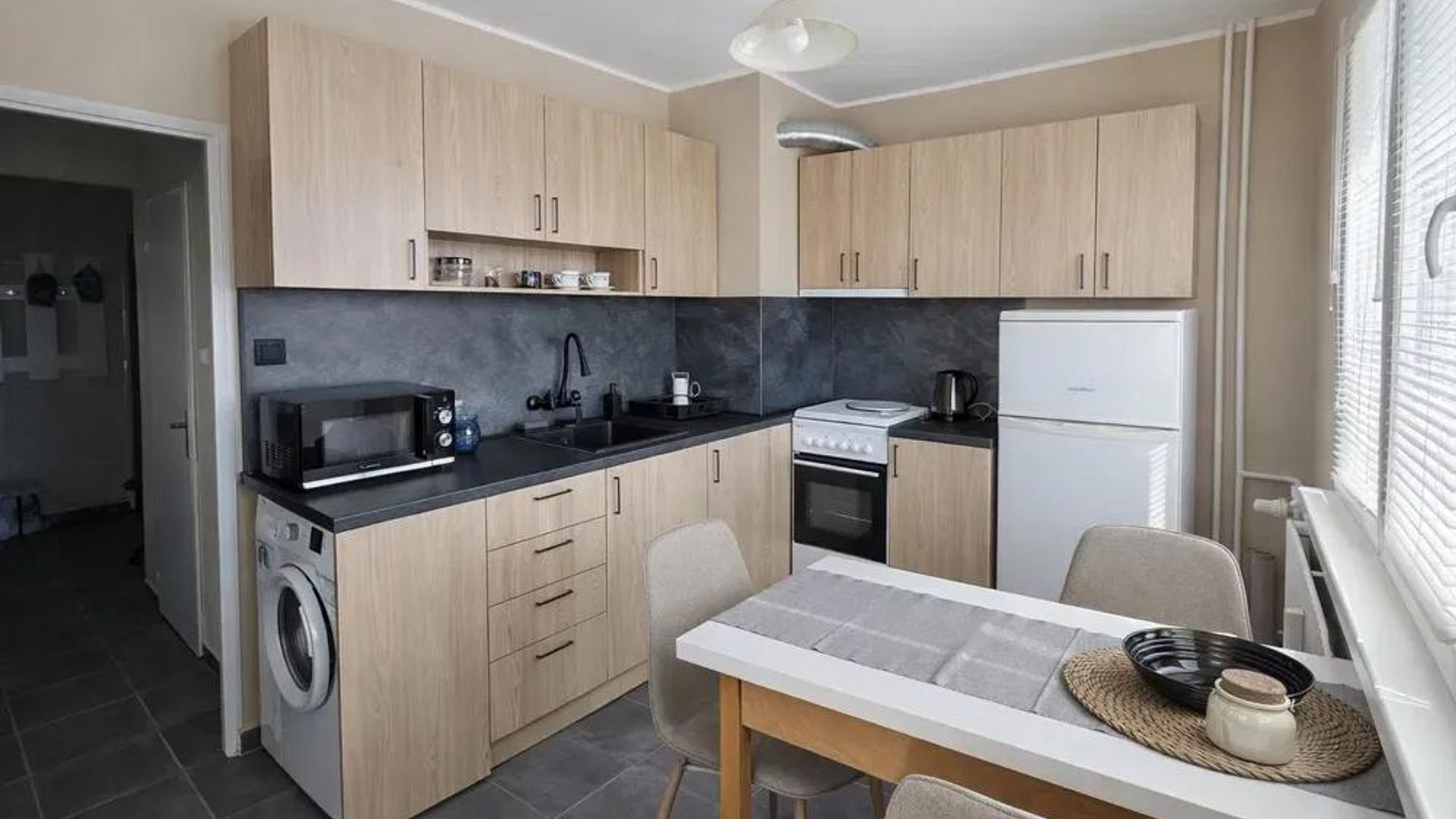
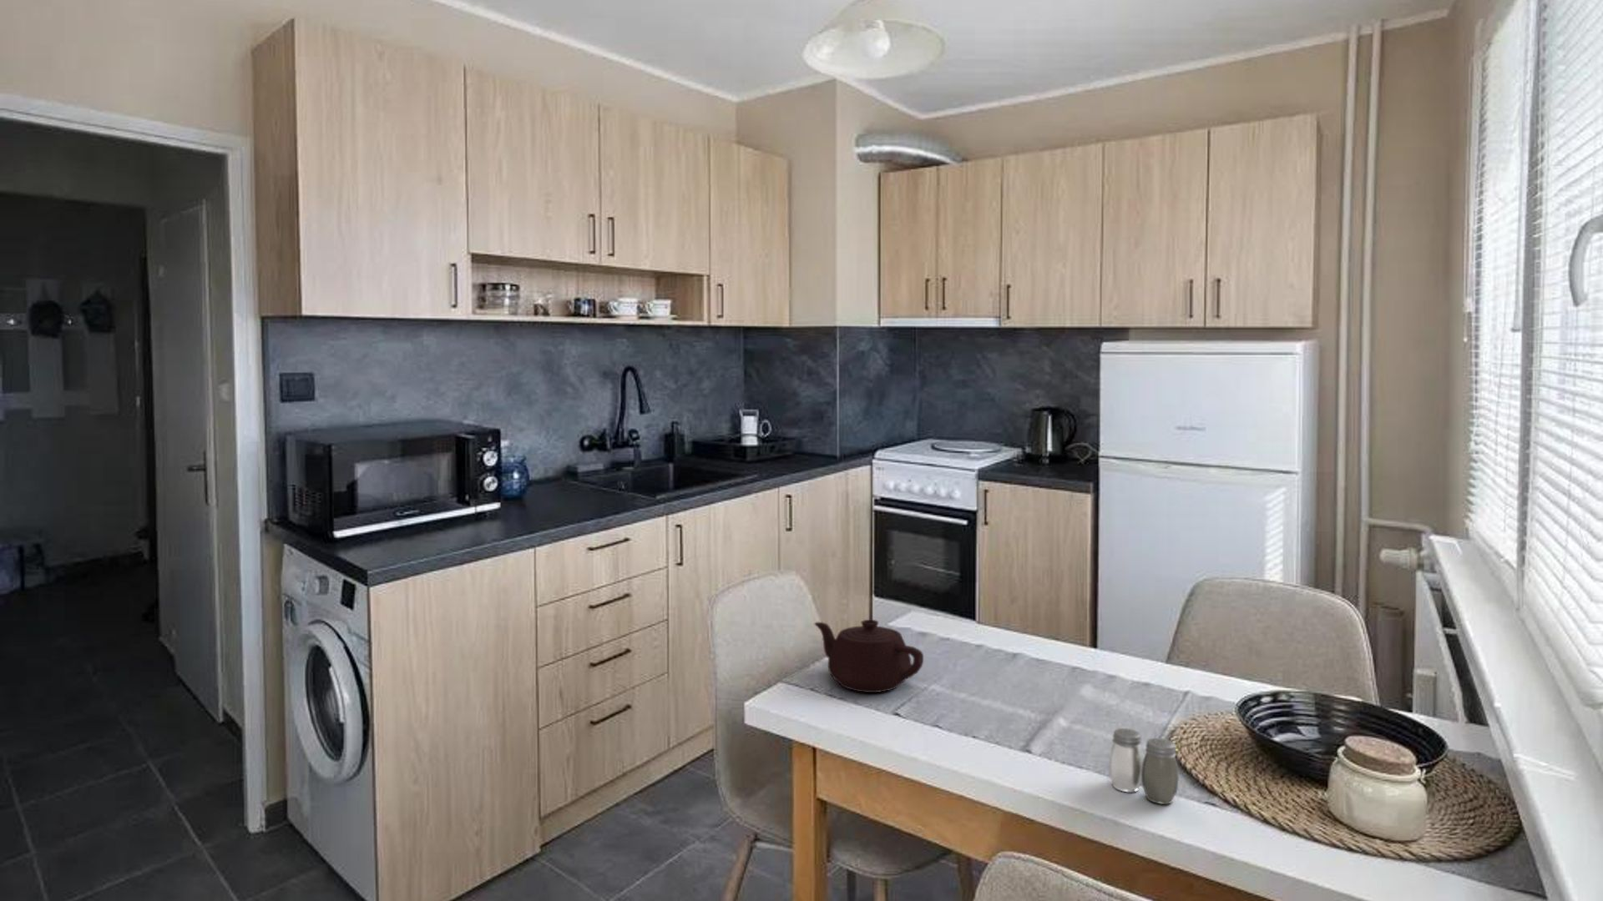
+ teapot [814,619,924,693]
+ salt and pepper shaker [1108,727,1180,805]
